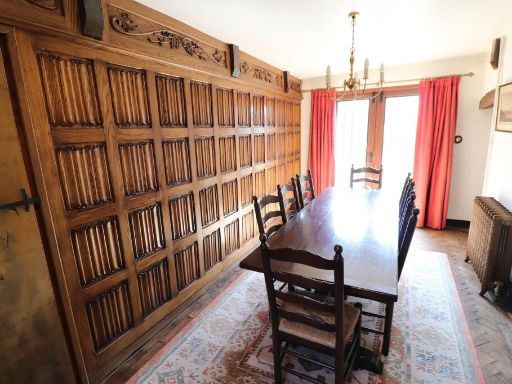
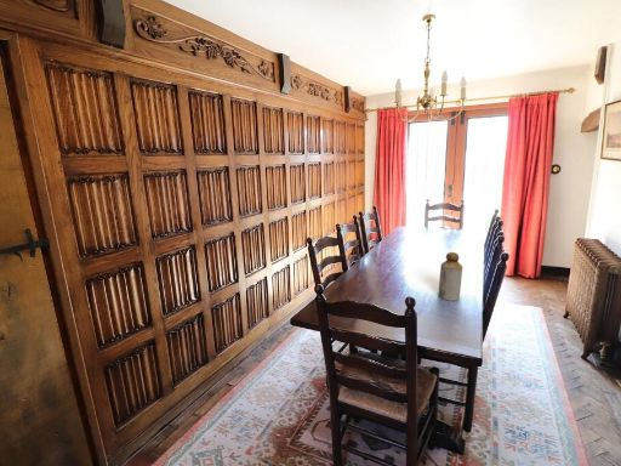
+ bottle [437,251,463,302]
